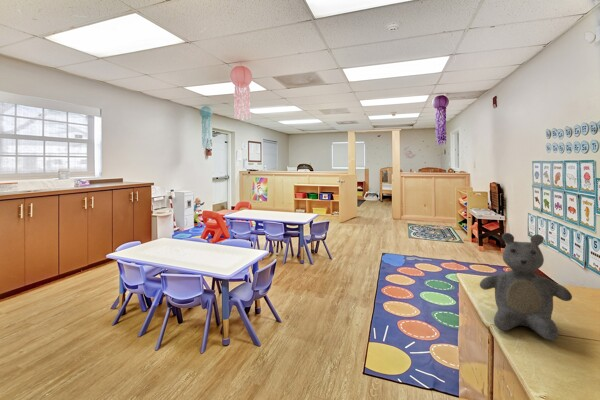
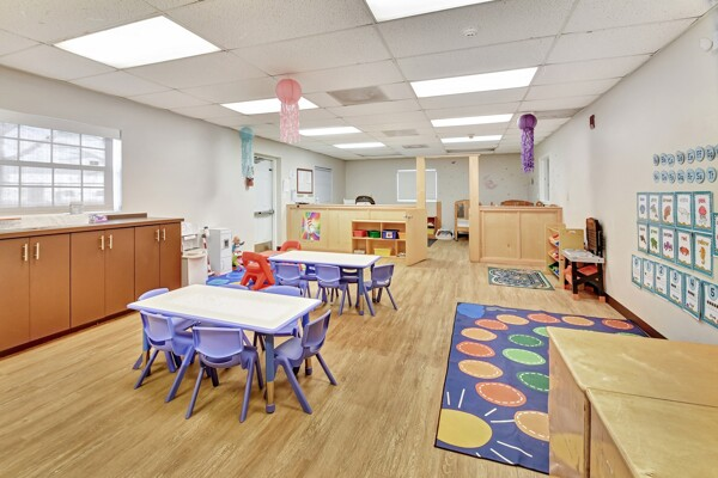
- teddy bear [479,232,573,341]
